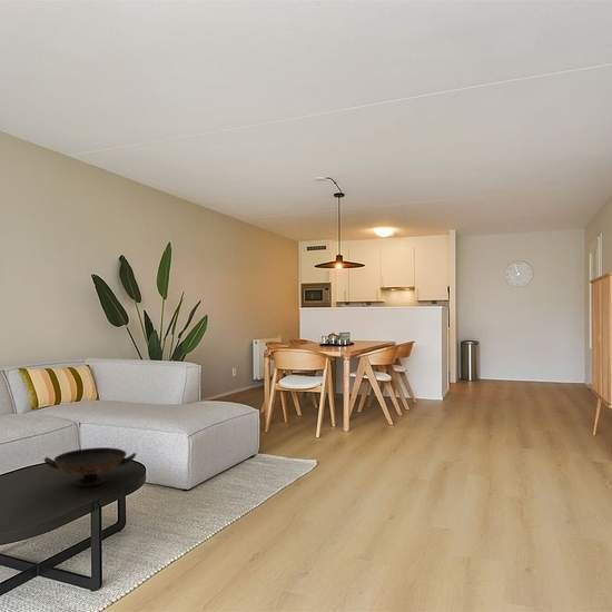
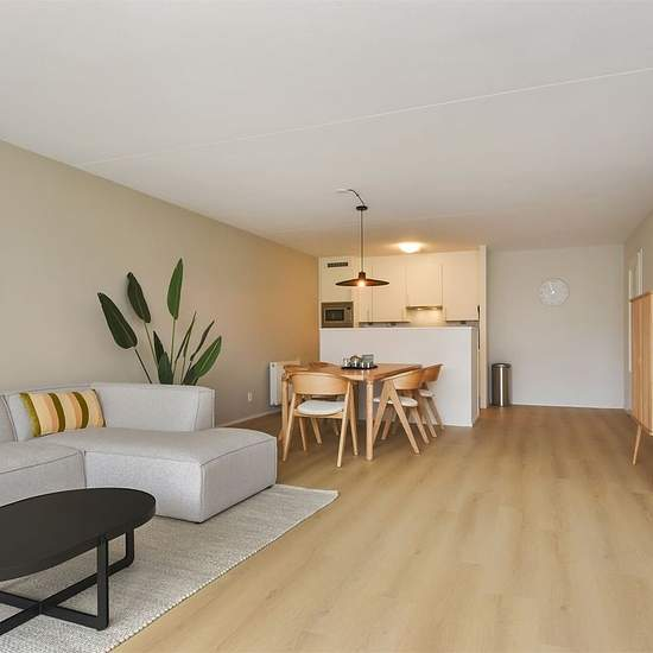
- decorative bowl [43,446,137,487]
